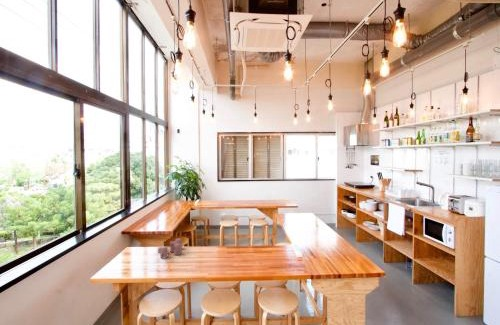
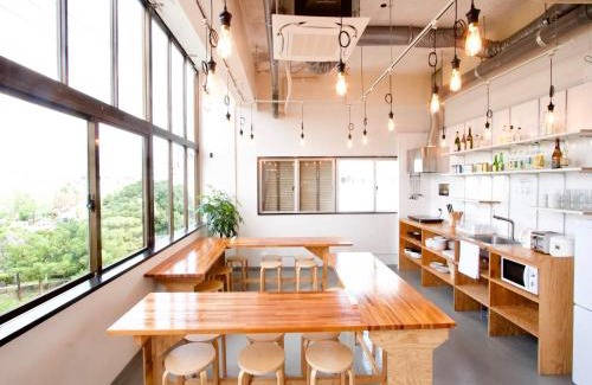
- candle [157,237,183,260]
